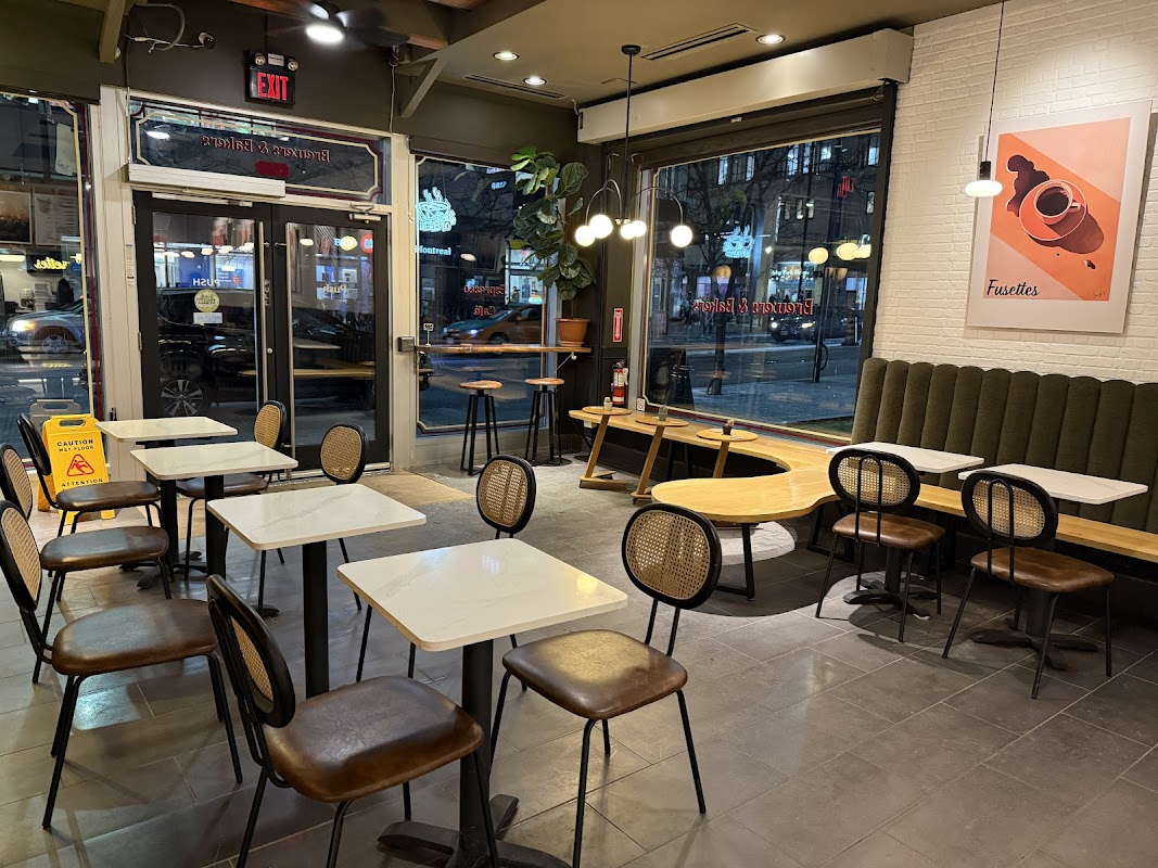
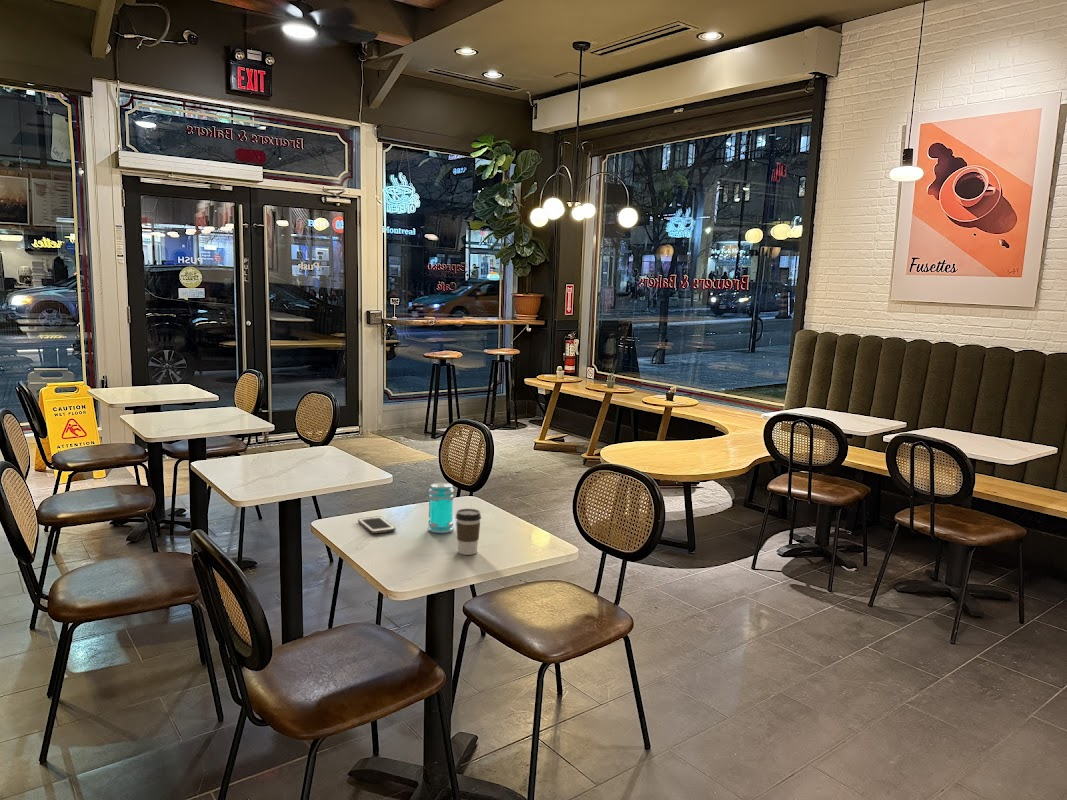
+ cell phone [357,515,397,535]
+ jar [427,482,455,534]
+ coffee cup [455,508,482,556]
